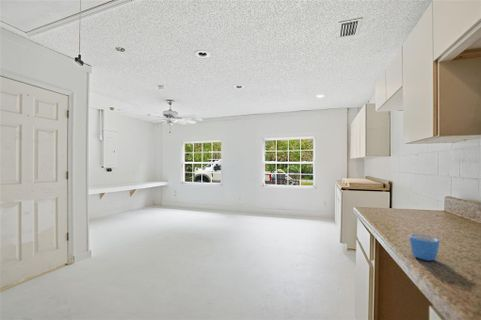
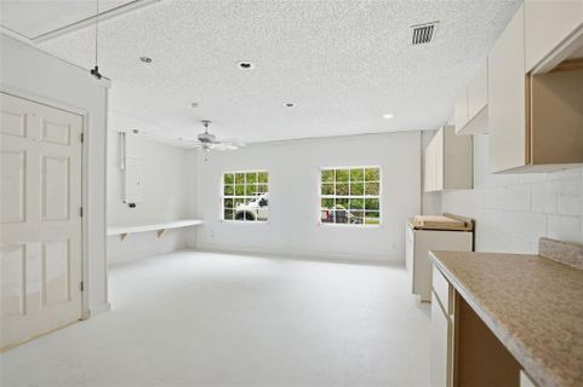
- mug [408,233,441,262]
